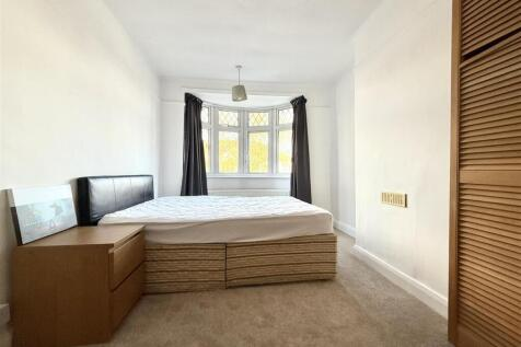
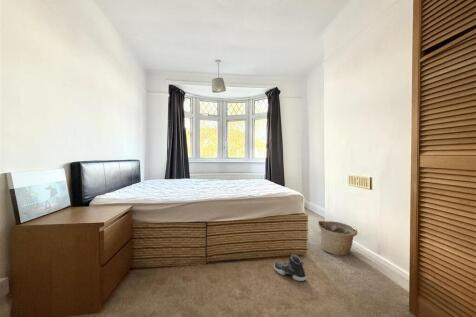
+ basket [317,220,359,256]
+ sneaker [273,254,307,282]
